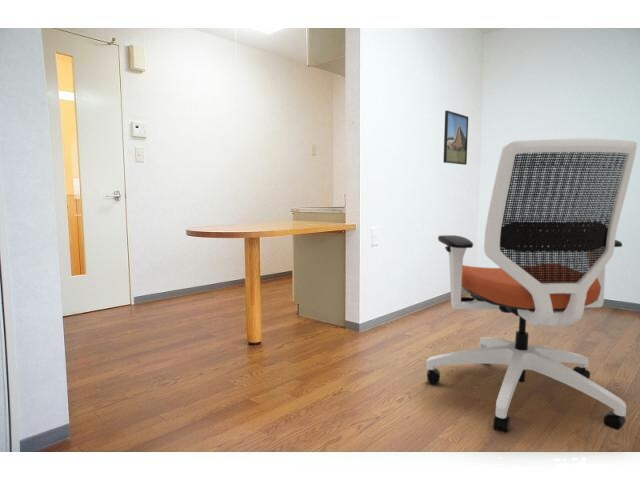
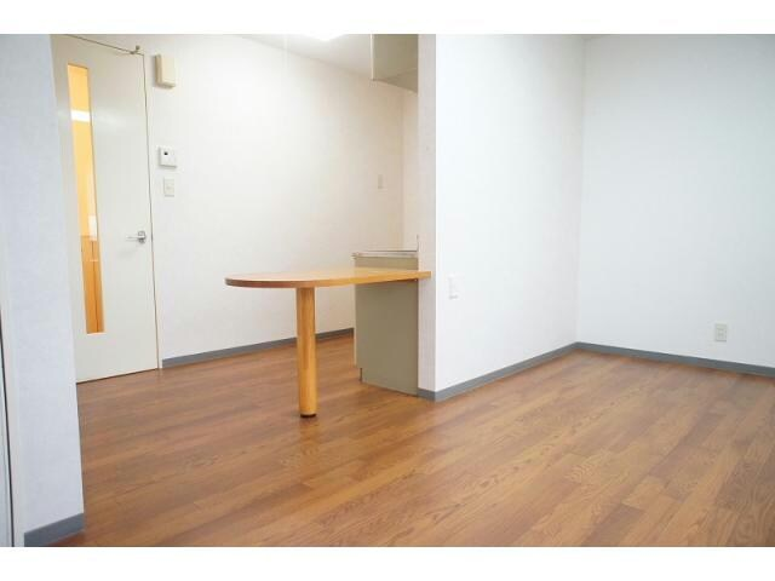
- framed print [442,110,469,166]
- office chair [425,138,638,434]
